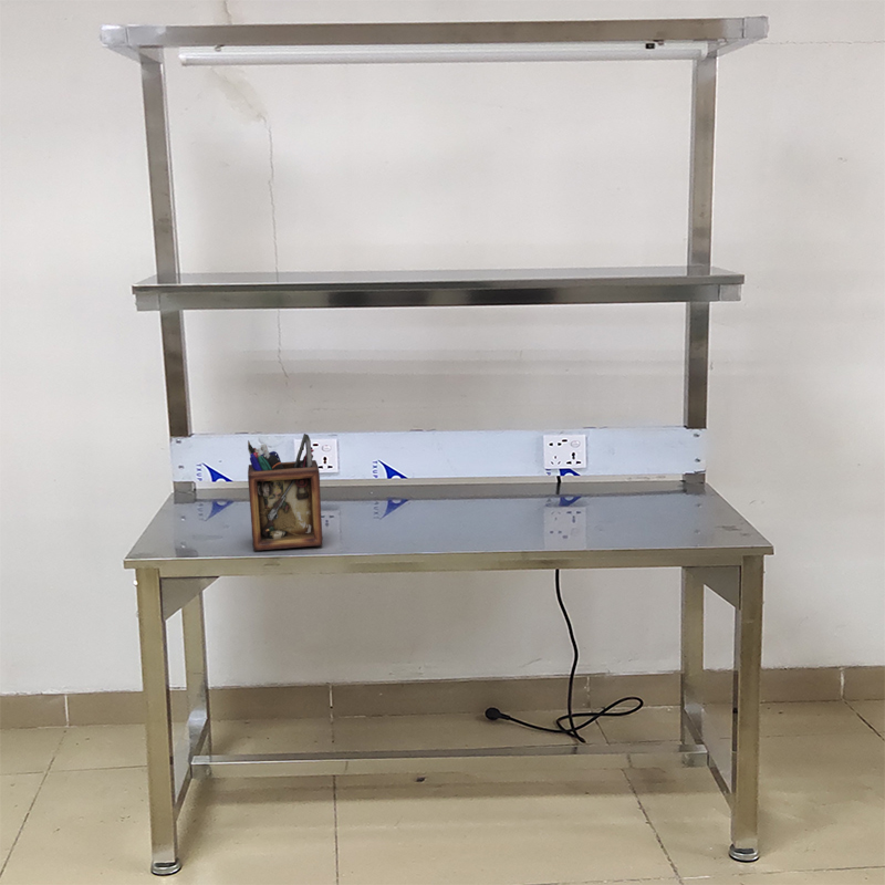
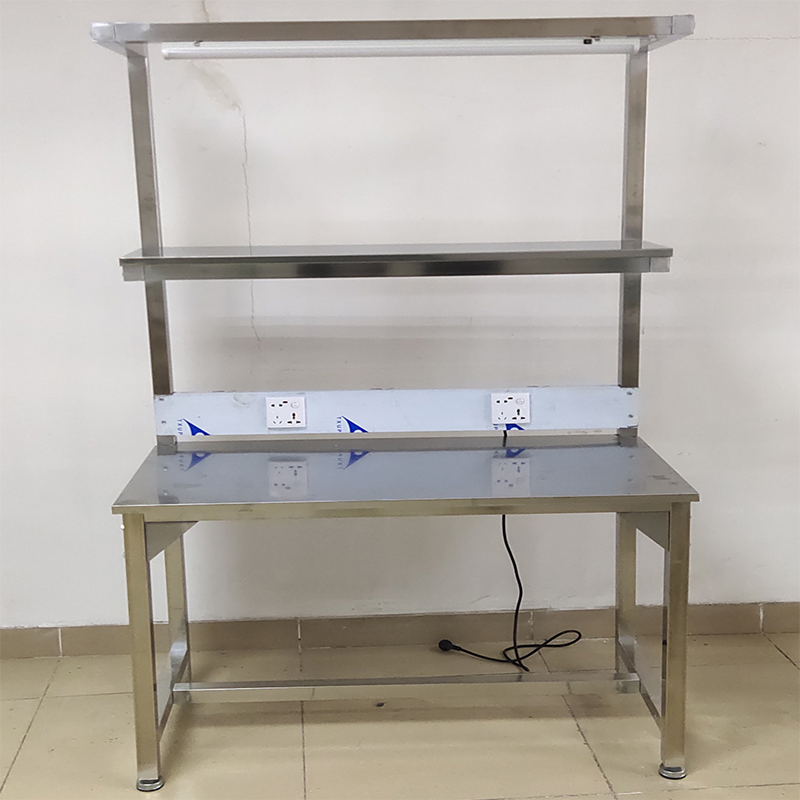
- desk organizer [247,433,324,552]
